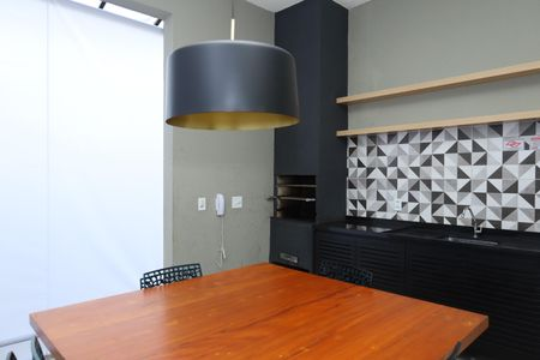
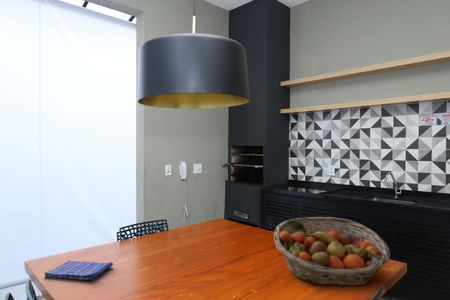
+ dish towel [44,259,114,281]
+ fruit basket [273,216,391,287]
